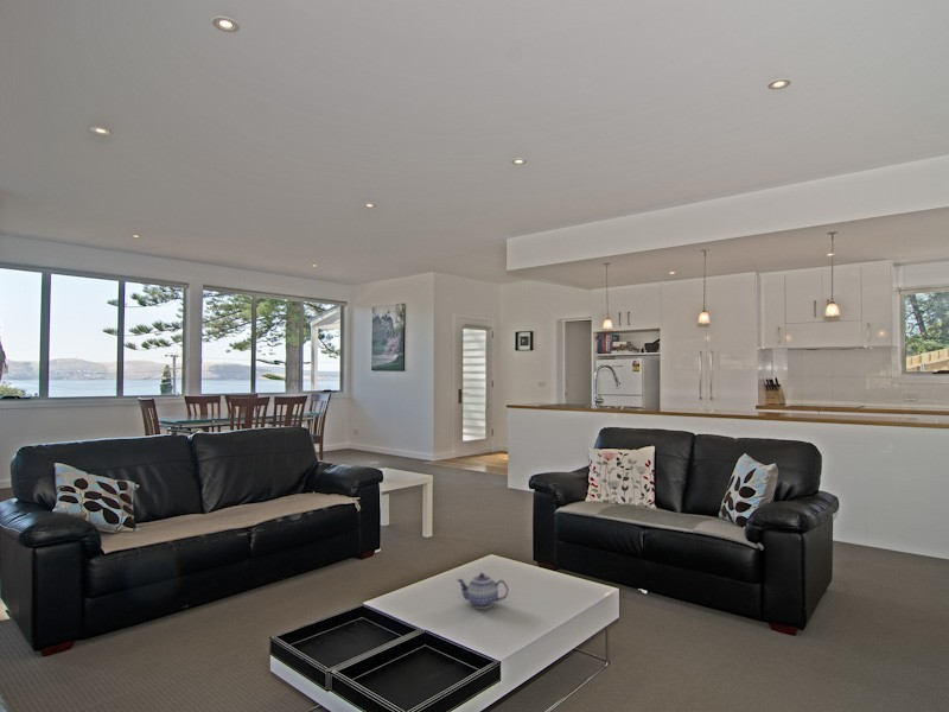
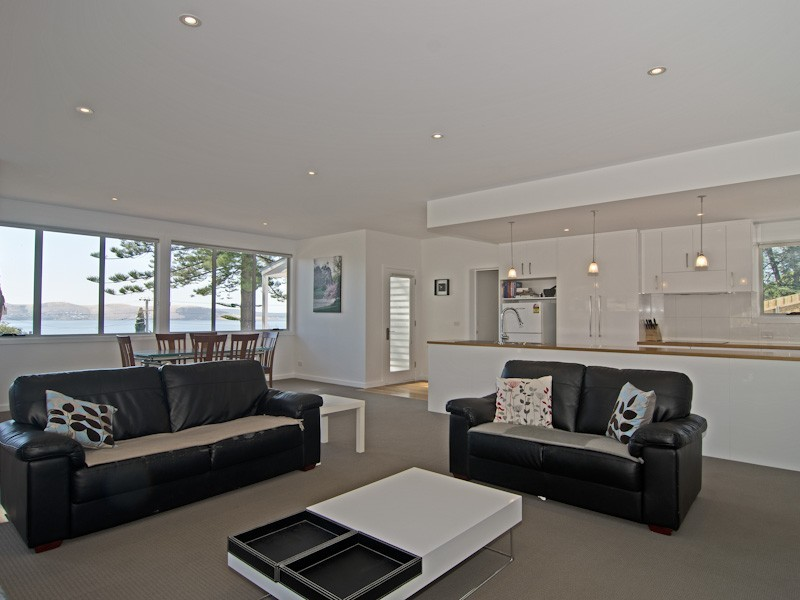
- teapot [456,572,509,610]
